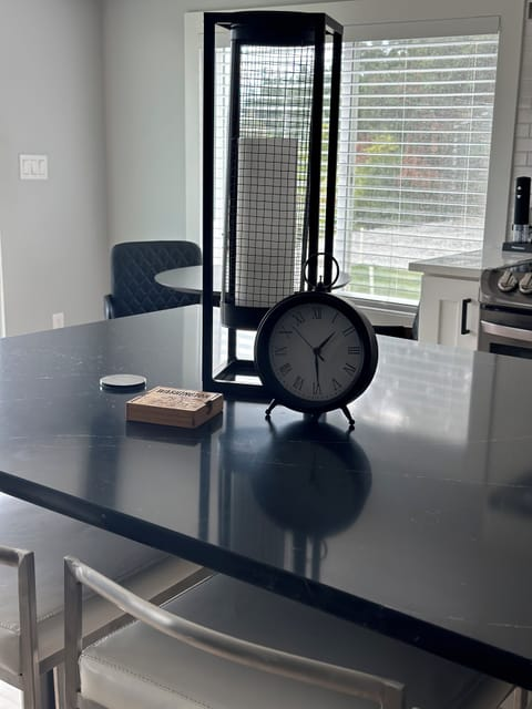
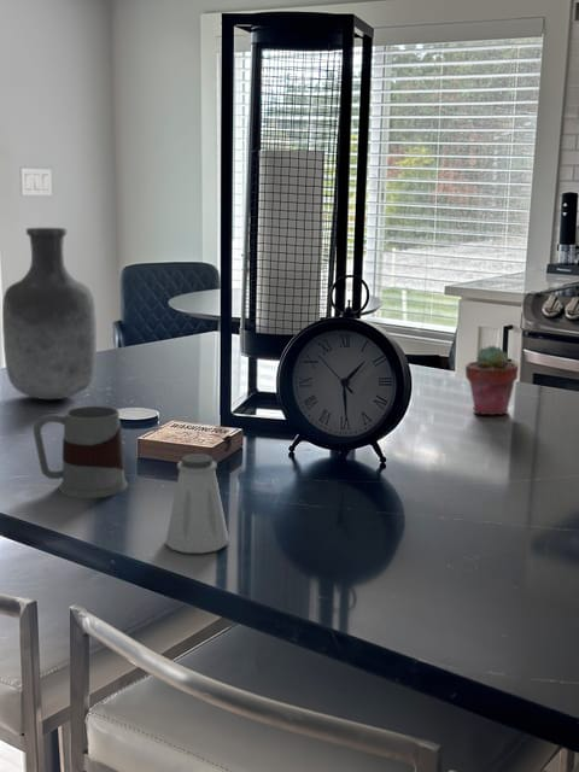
+ saltshaker [164,452,229,554]
+ mug [33,405,129,499]
+ potted succulent [464,344,520,416]
+ vase [1,227,98,400]
